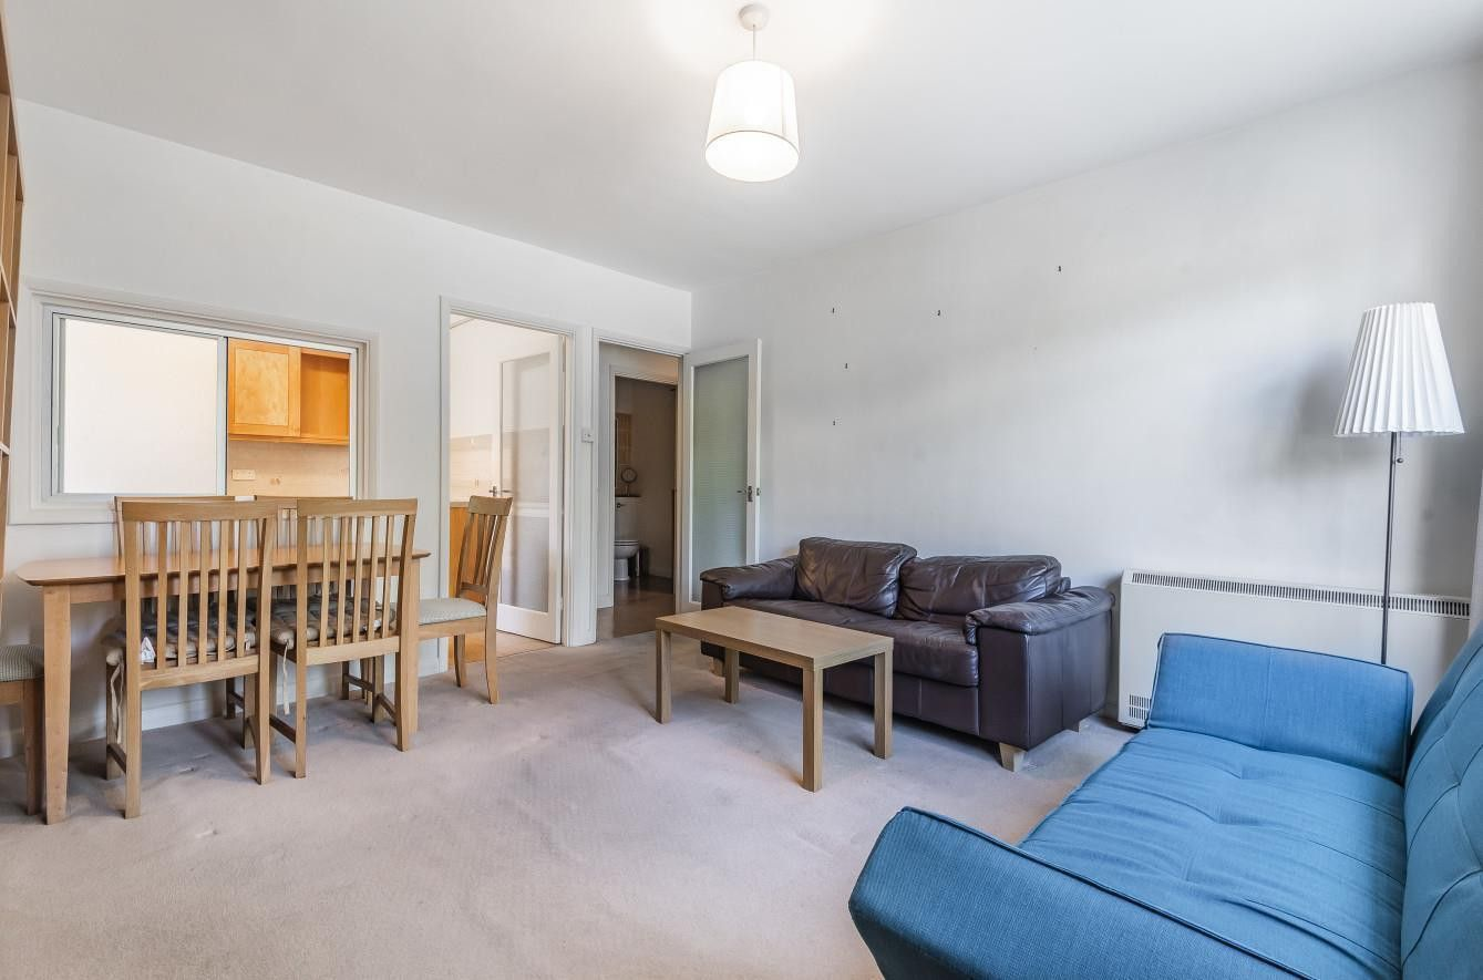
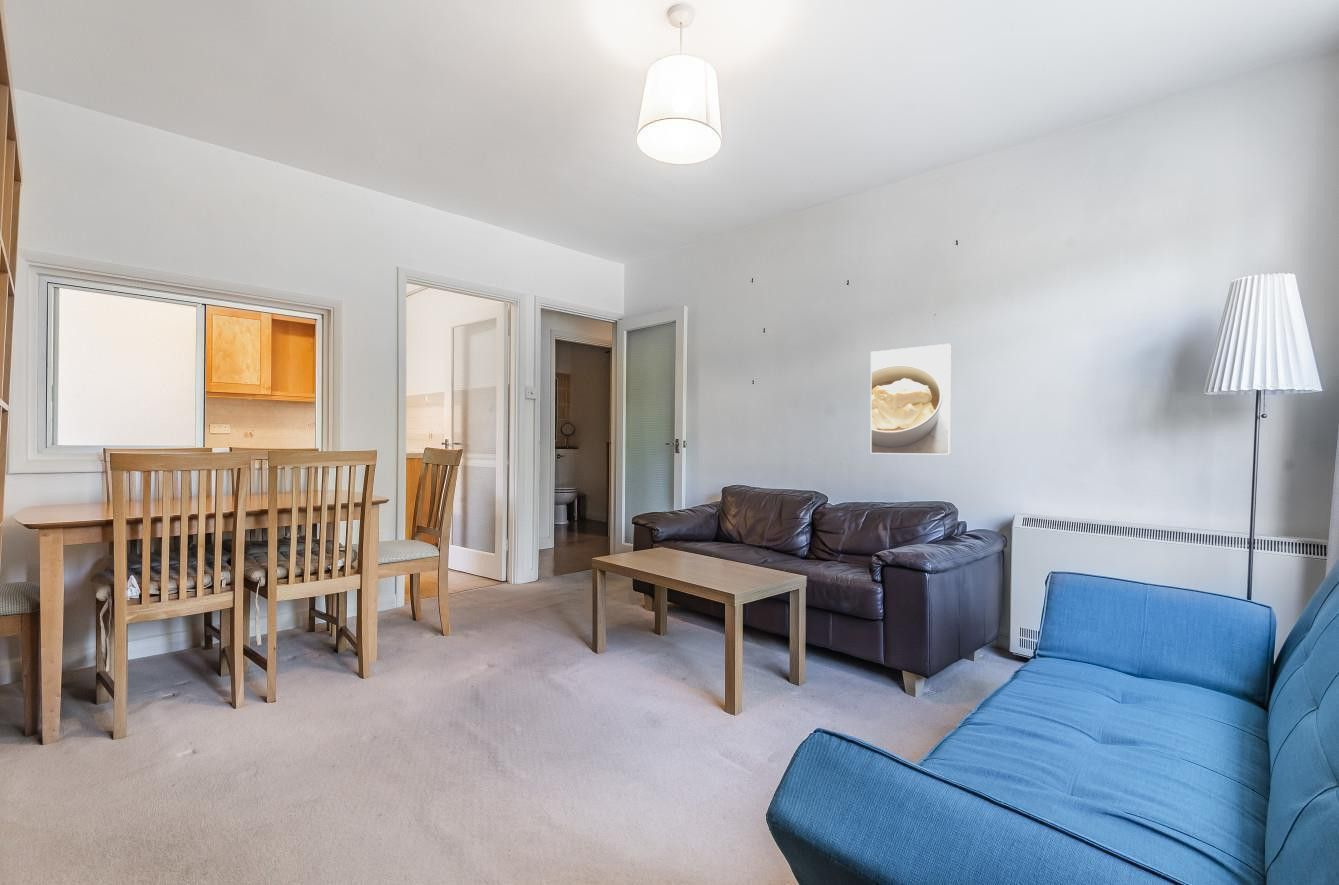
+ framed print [870,343,952,456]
